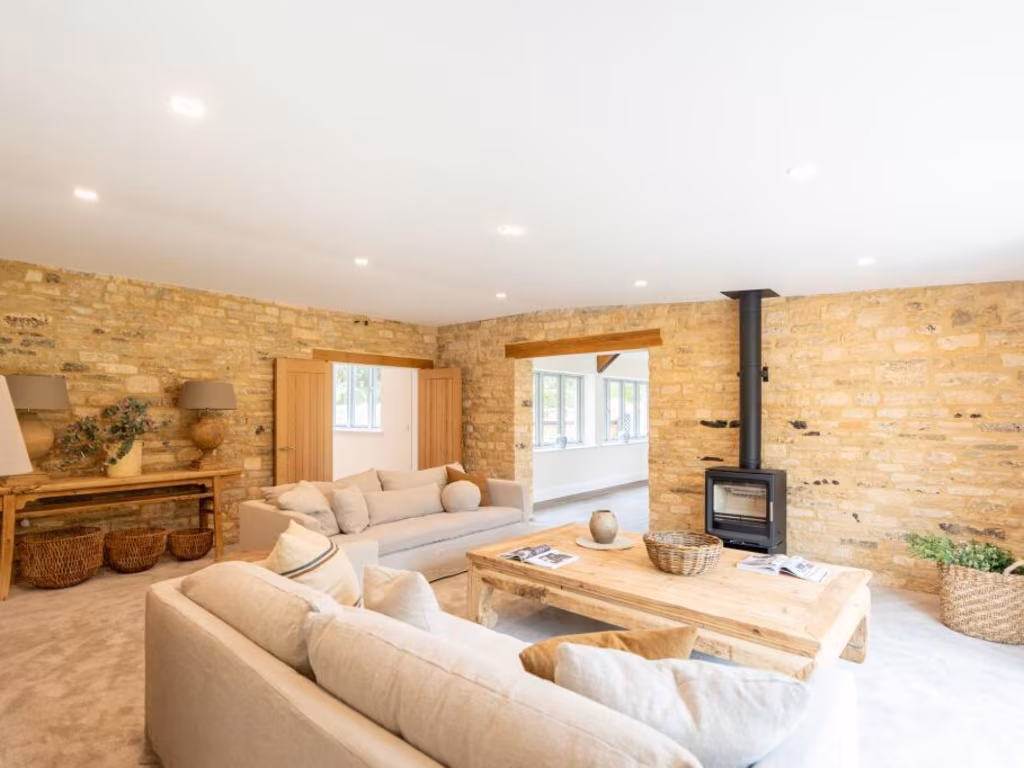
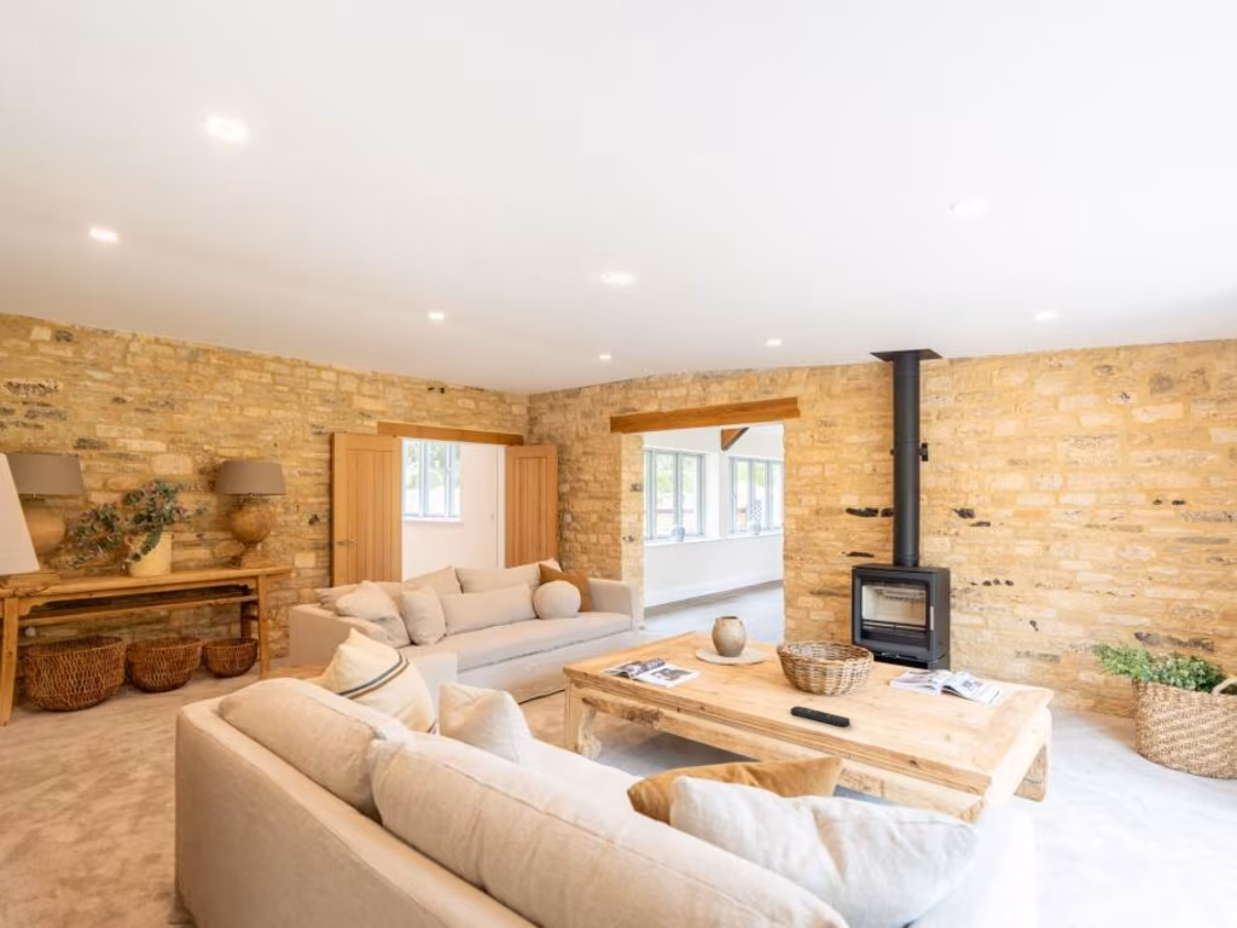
+ remote control [790,704,850,727]
